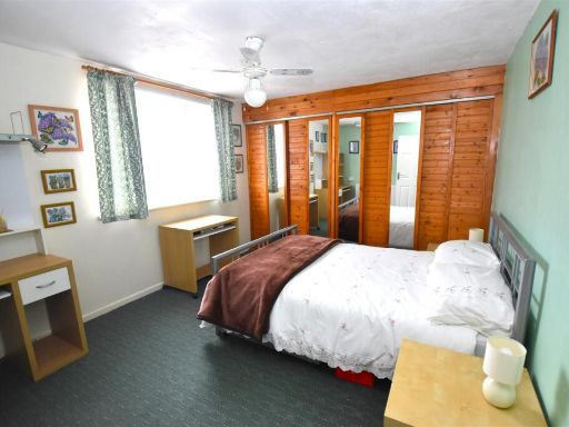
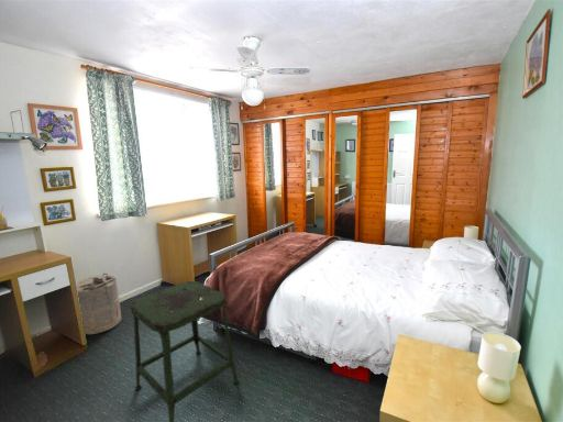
+ stool [130,280,240,422]
+ laundry hamper [75,271,122,335]
